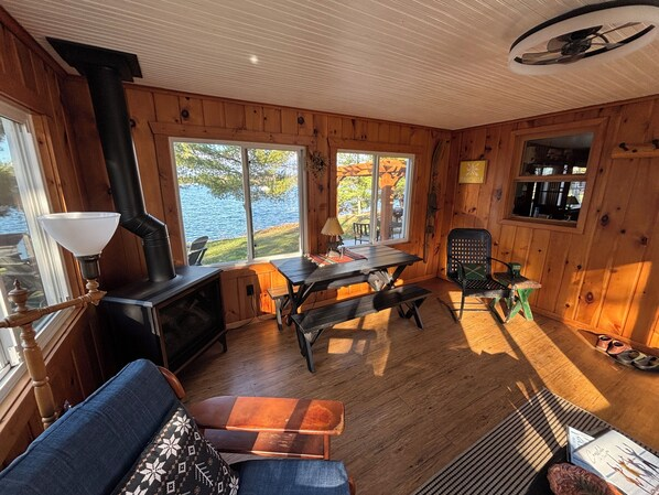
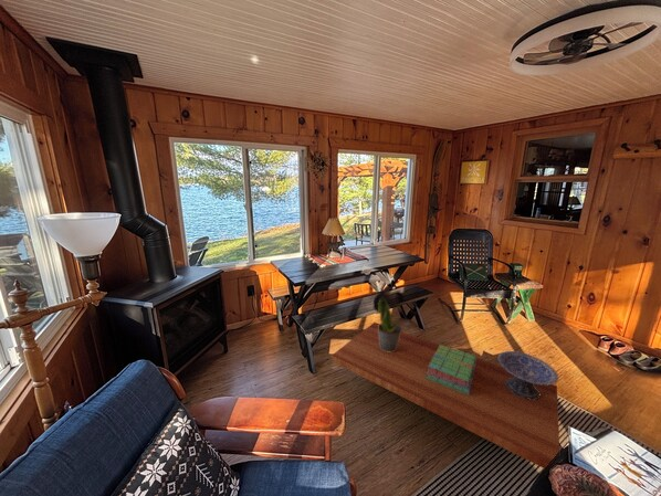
+ stack of books [426,344,478,394]
+ potted plant [377,296,402,352]
+ coffee table [330,321,560,469]
+ decorative bowl [496,350,559,400]
